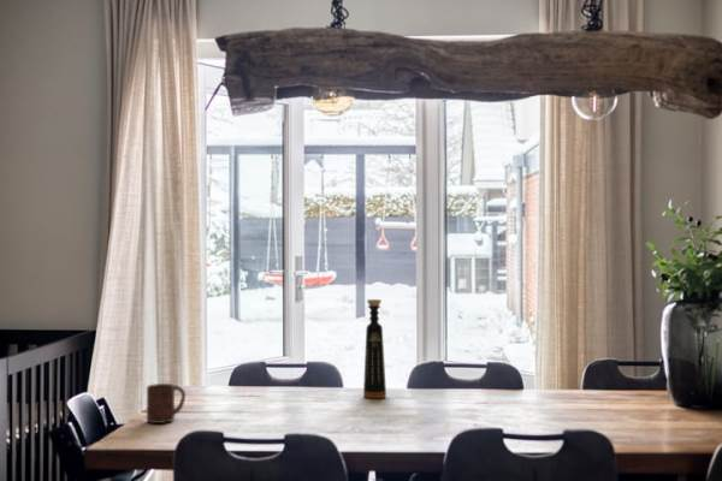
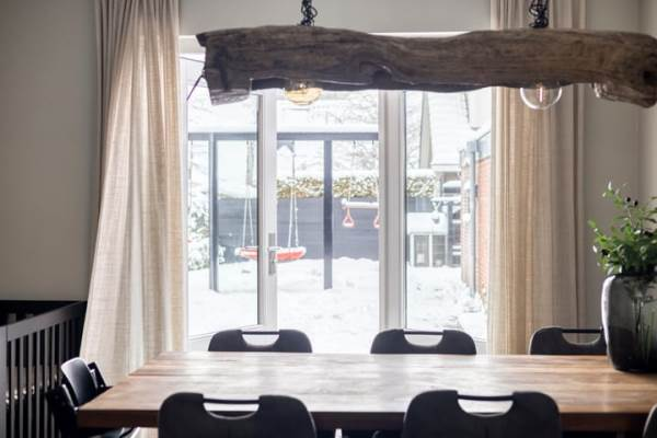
- cup [146,382,187,424]
- bottle [362,298,387,399]
